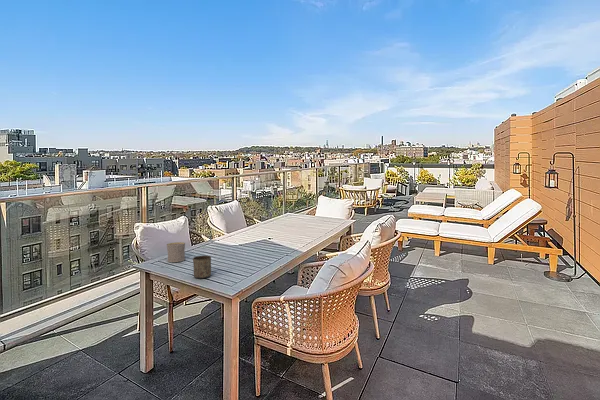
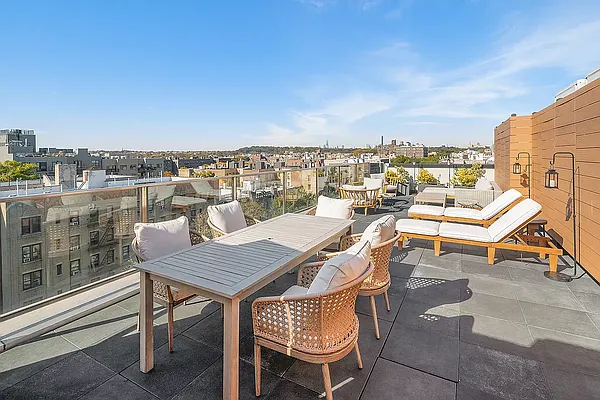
- cup [192,255,212,279]
- cup [166,241,186,263]
